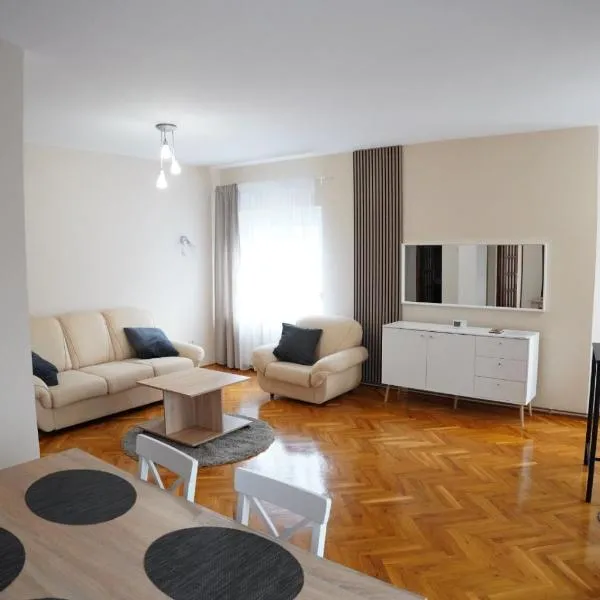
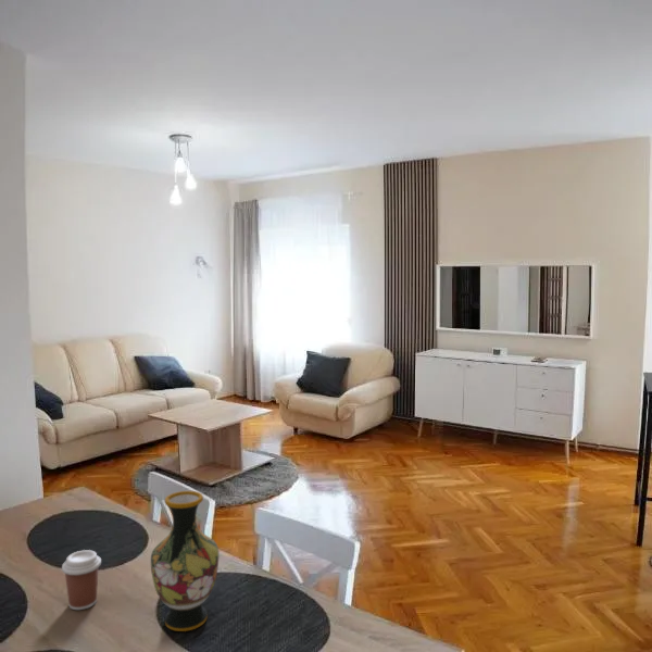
+ vase [150,490,220,632]
+ coffee cup [61,549,102,611]
